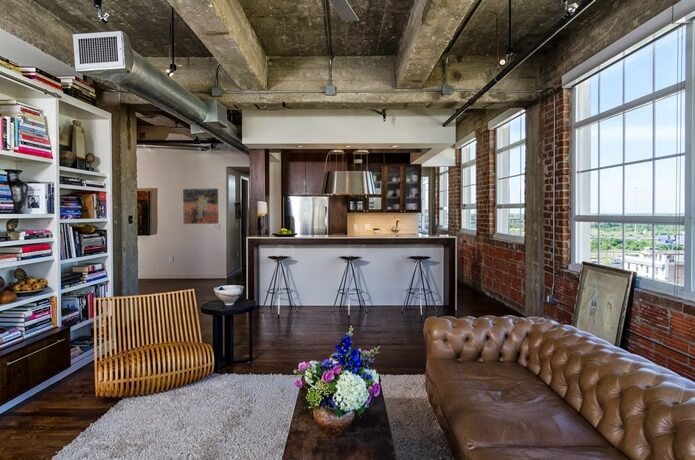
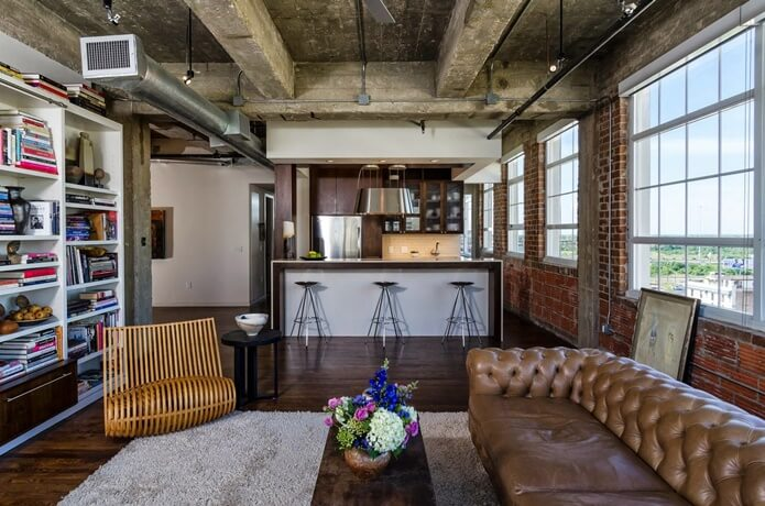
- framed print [182,187,220,225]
